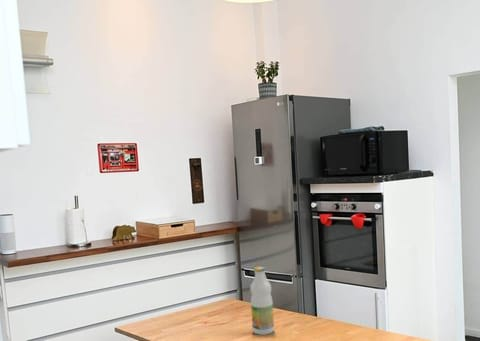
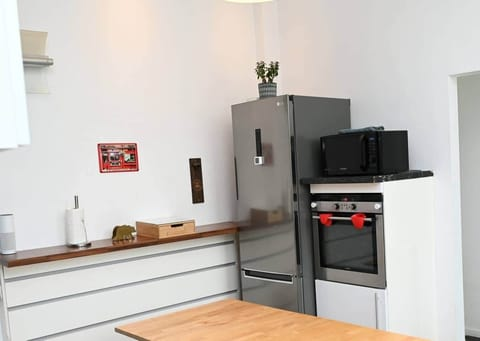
- bottle [249,266,275,336]
